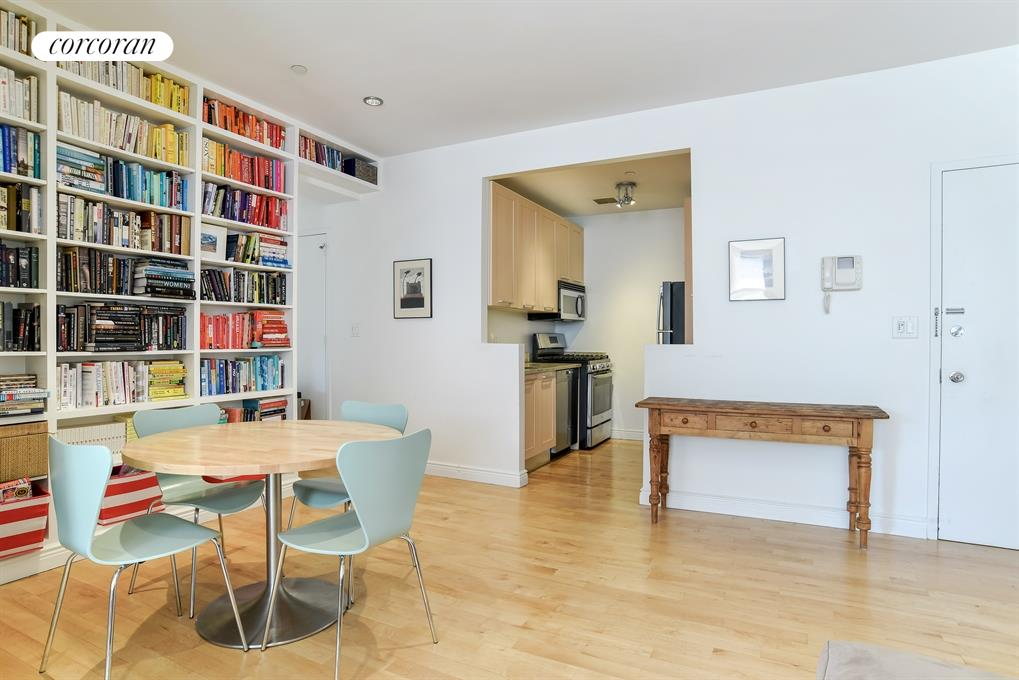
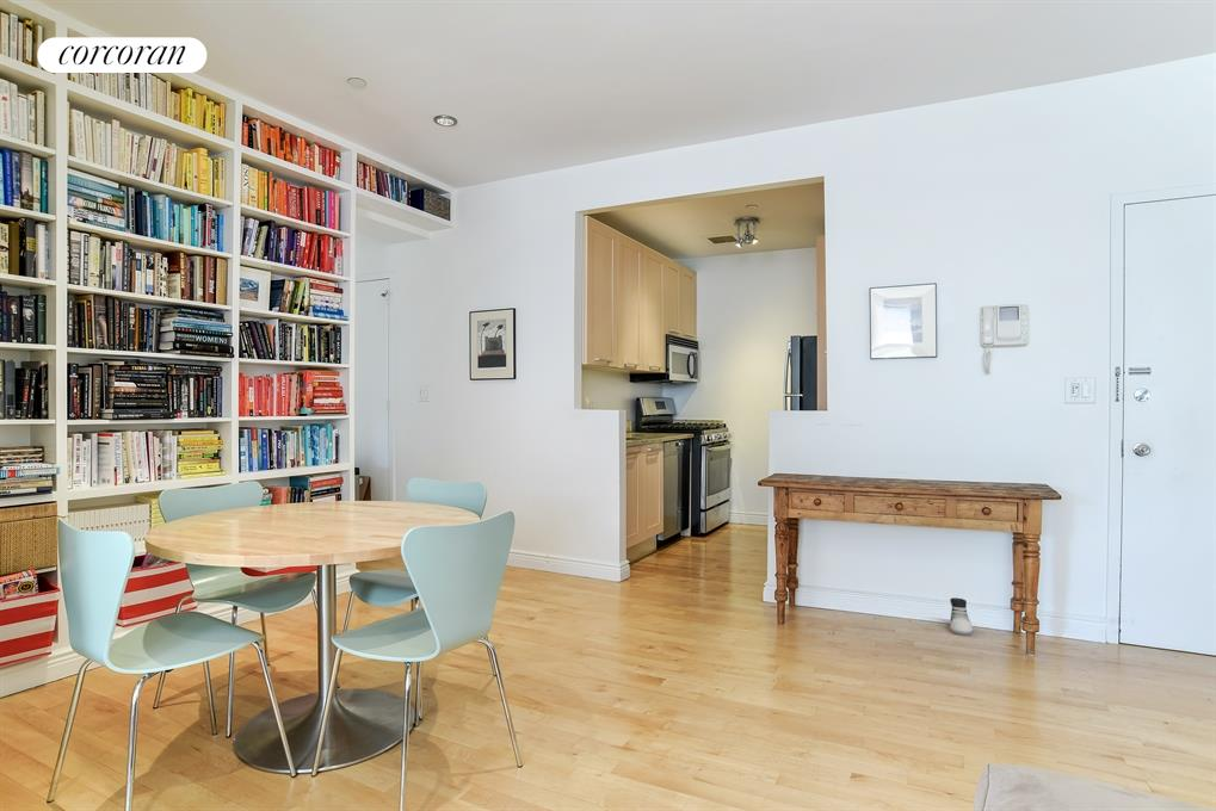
+ shoe [949,596,974,637]
